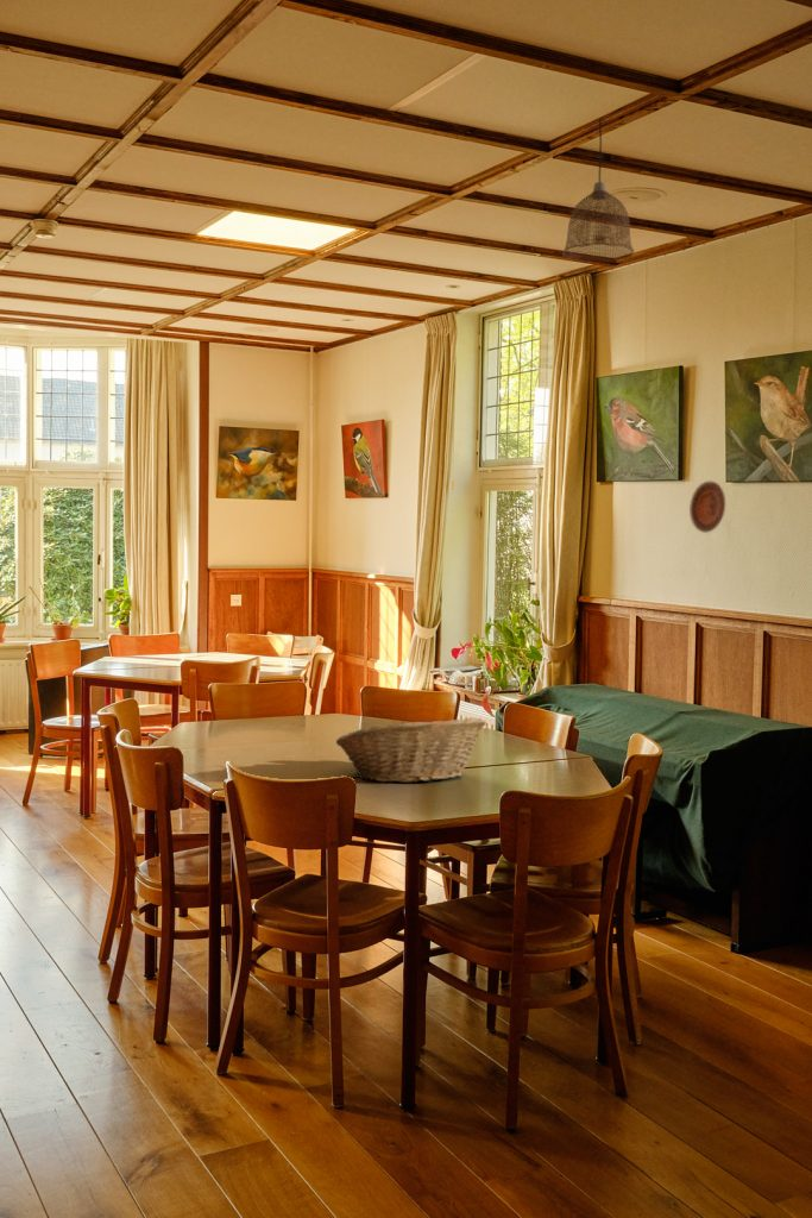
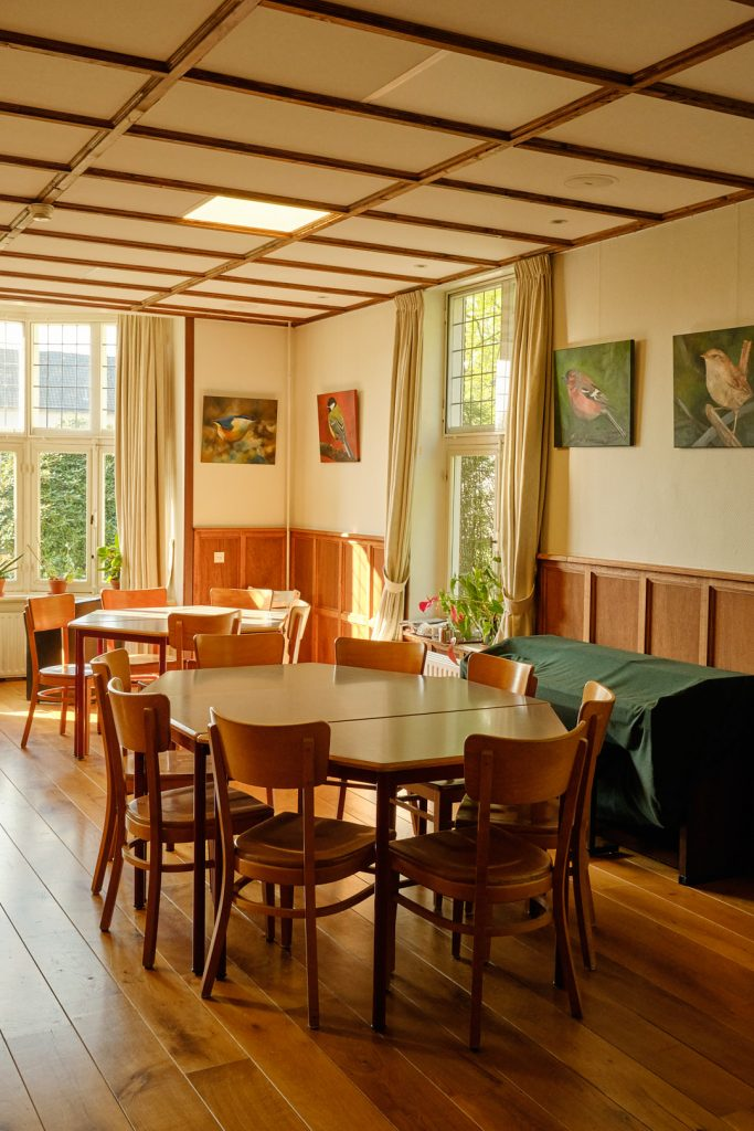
- decorative plate [688,481,726,534]
- pendant lamp [561,117,635,263]
- fruit basket [335,716,487,784]
